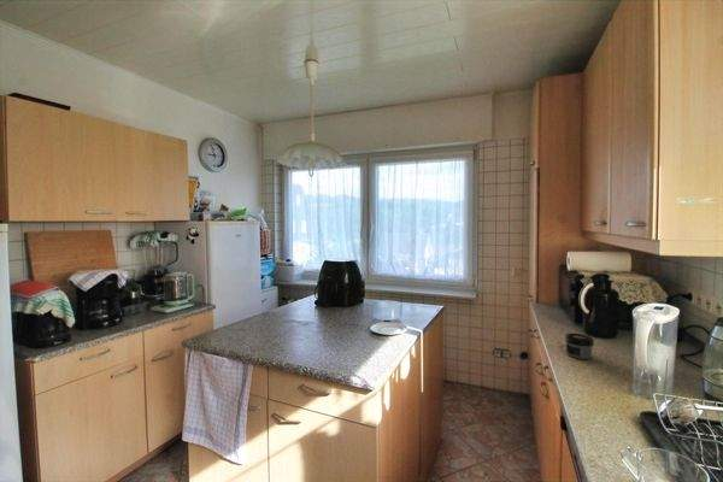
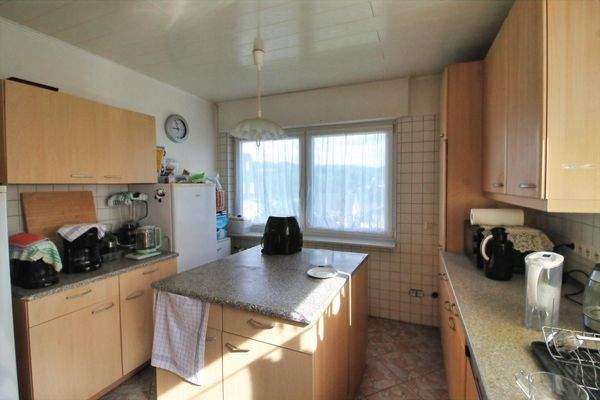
- jar [564,333,595,360]
